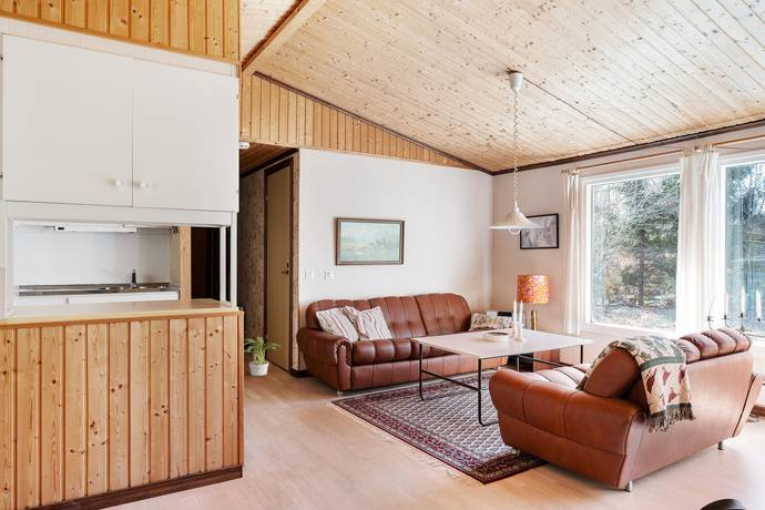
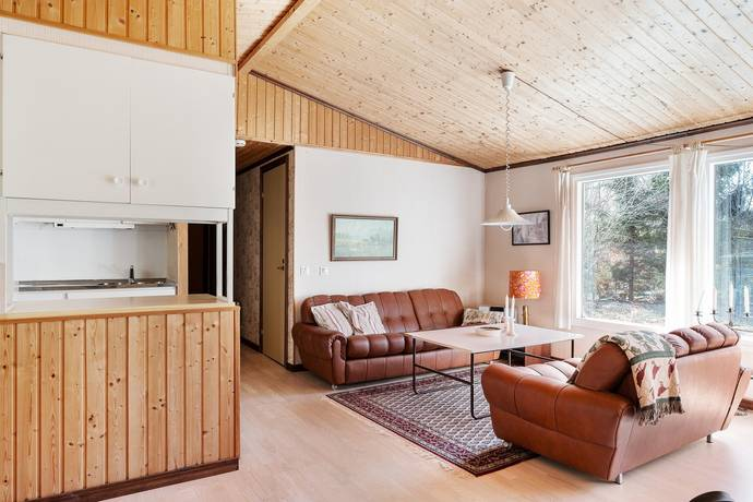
- potted plant [243,336,280,377]
